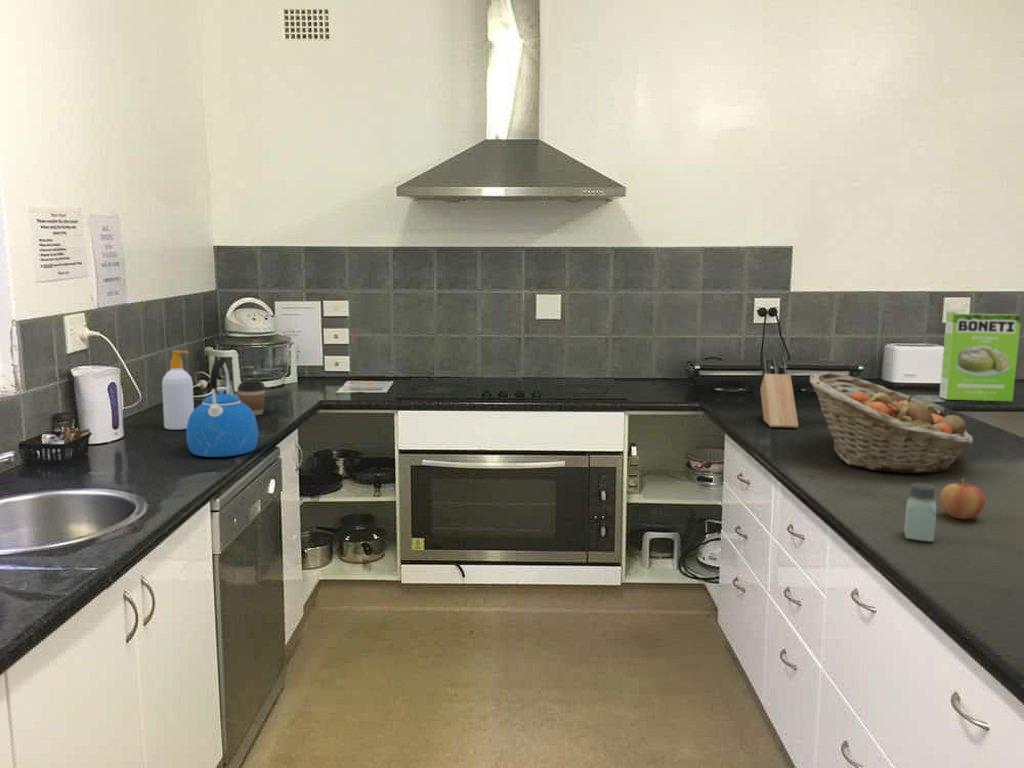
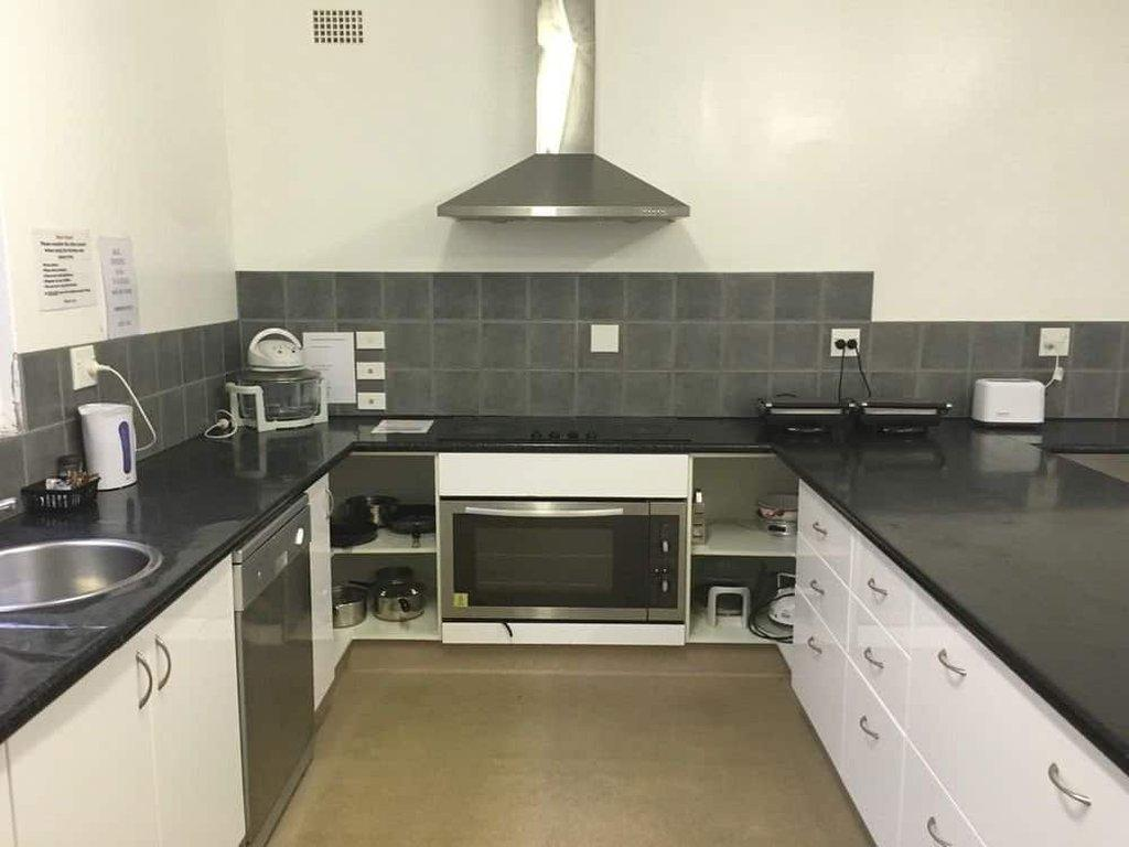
- cake mix box [938,312,1022,402]
- soap bottle [161,349,195,431]
- kettle [185,359,259,458]
- knife block [759,356,799,429]
- saltshaker [903,482,937,543]
- coffee cup [236,377,267,416]
- apple [939,477,986,520]
- fruit basket [808,371,974,474]
